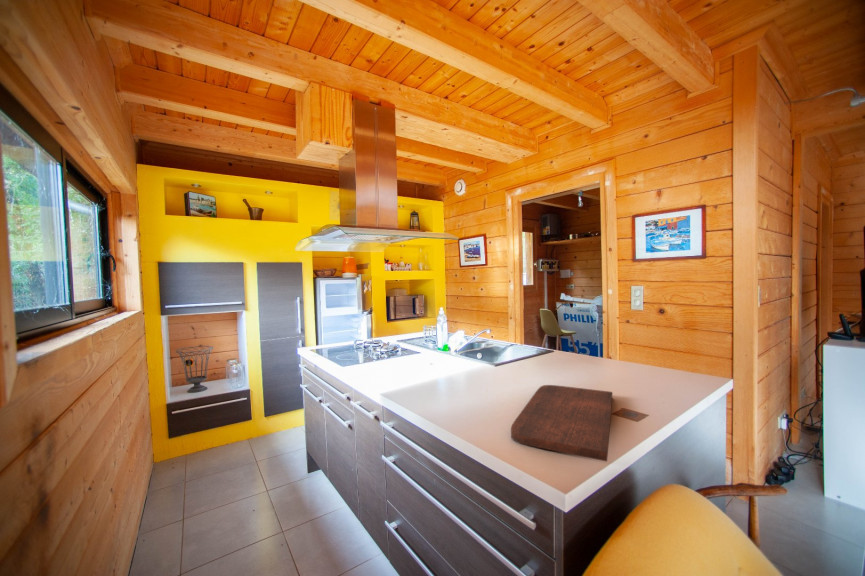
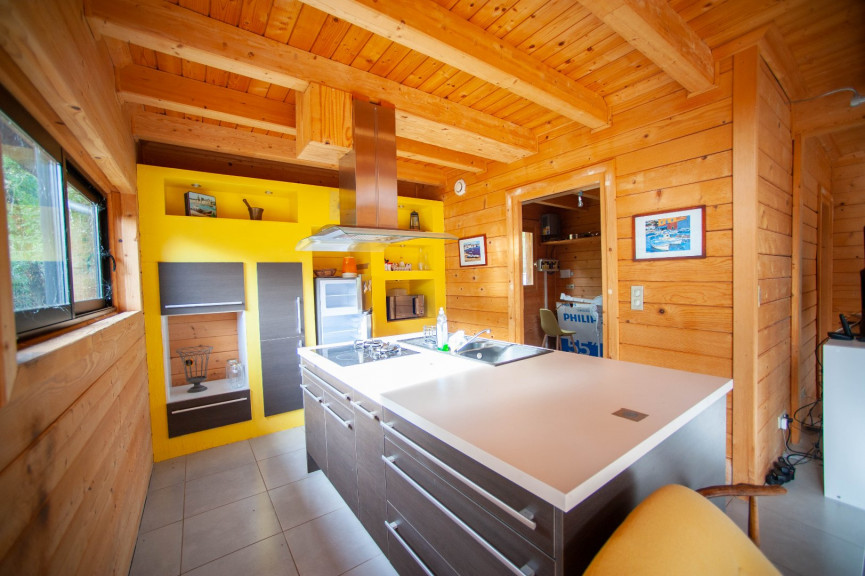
- cutting board [510,384,613,462]
